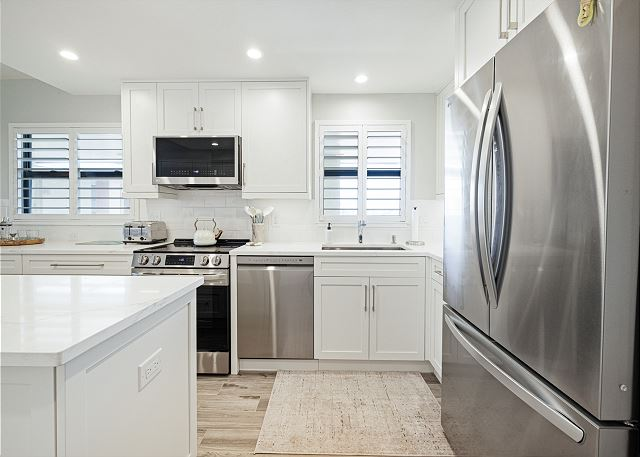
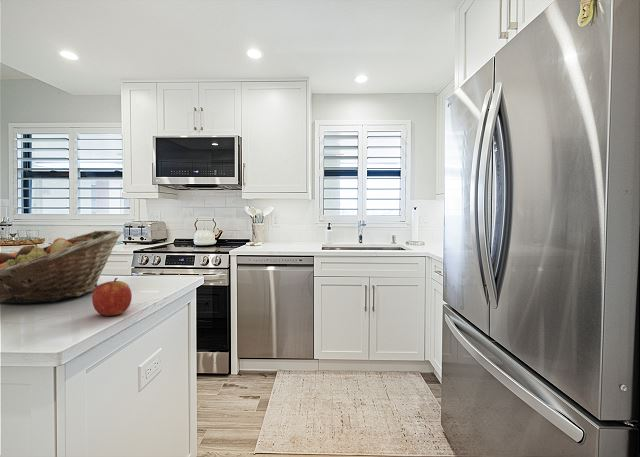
+ apple [91,277,133,317]
+ fruit basket [0,229,124,304]
